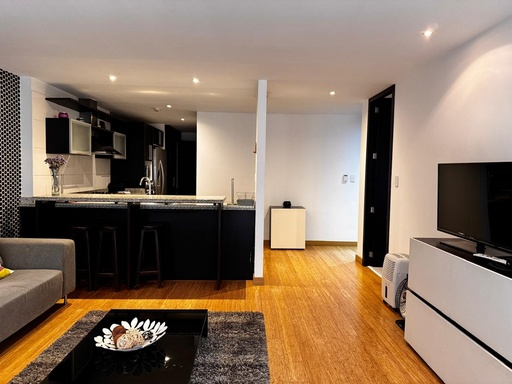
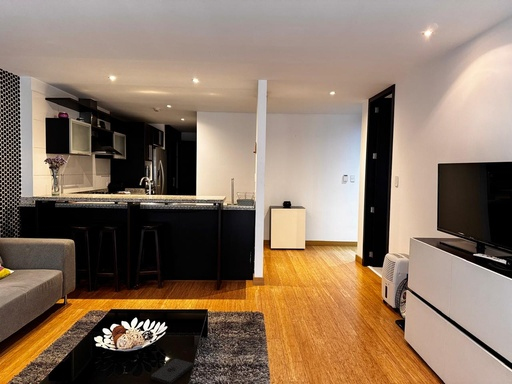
+ notepad [150,358,194,384]
